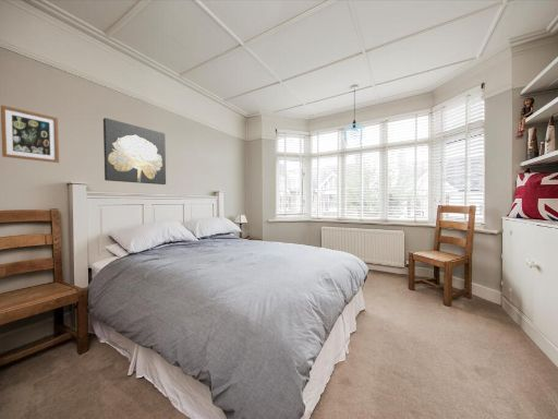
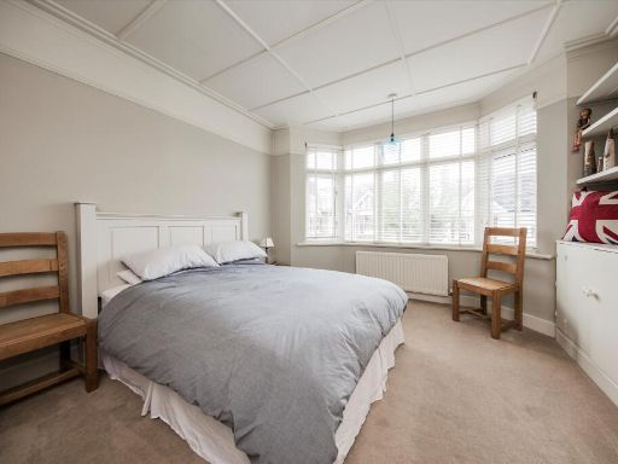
- wall art [102,117,167,185]
- wall art [0,104,60,164]
